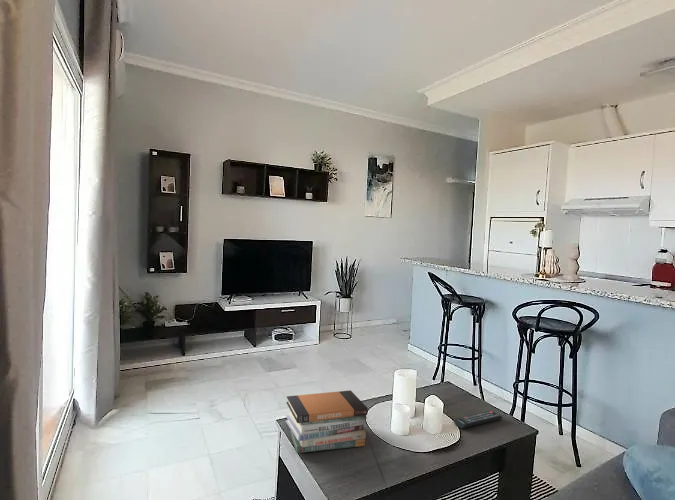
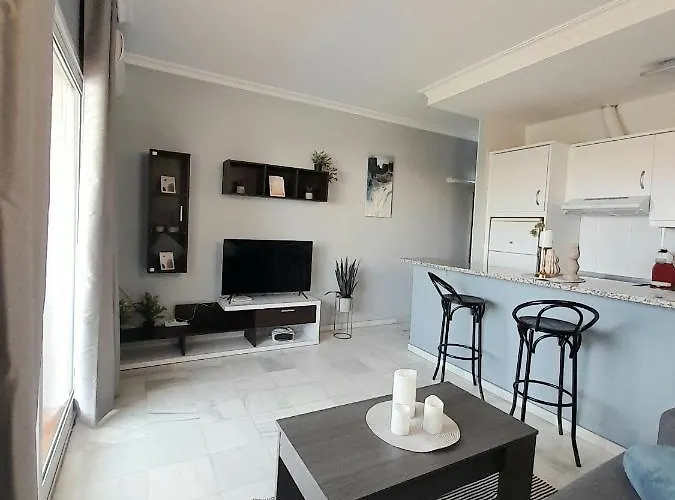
- book stack [285,389,369,454]
- remote control [453,410,503,429]
